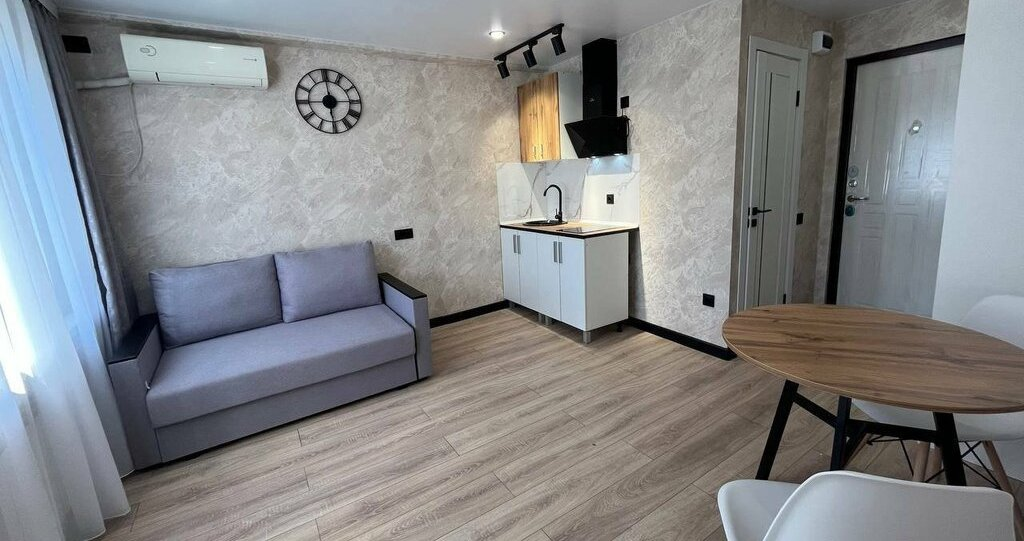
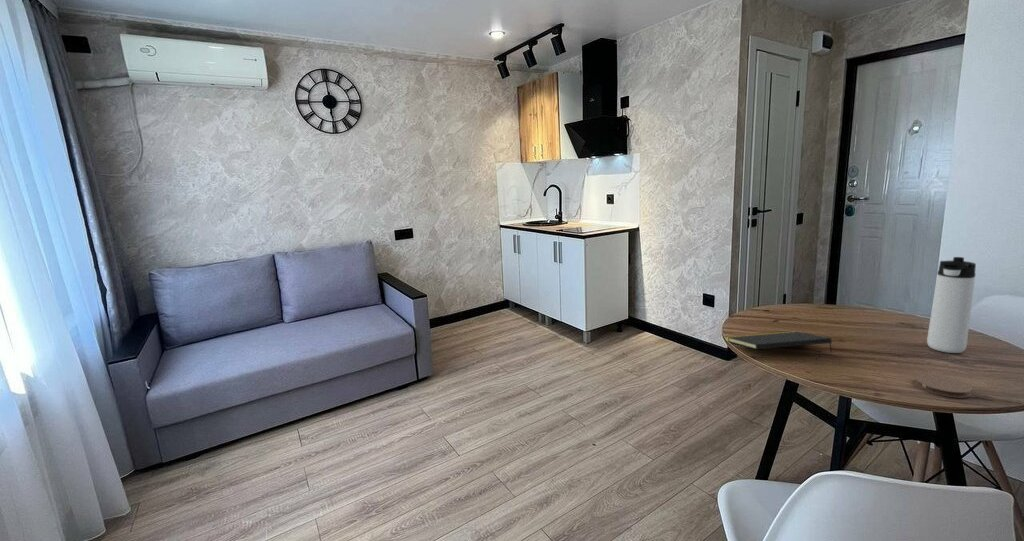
+ notepad [724,330,833,354]
+ coaster [914,373,974,399]
+ thermos bottle [926,256,977,354]
